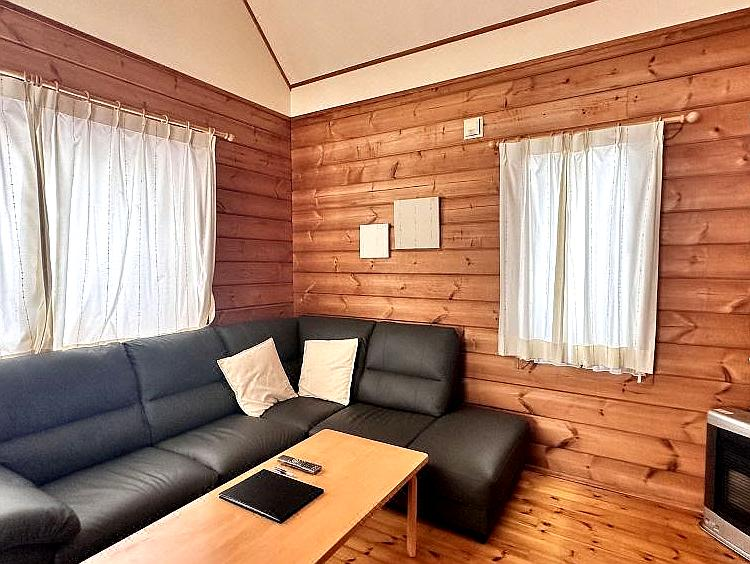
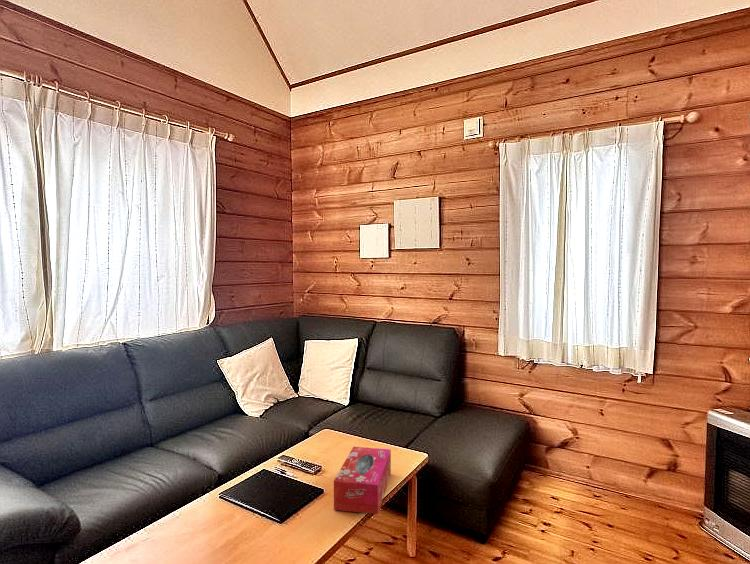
+ tissue box [333,446,392,515]
